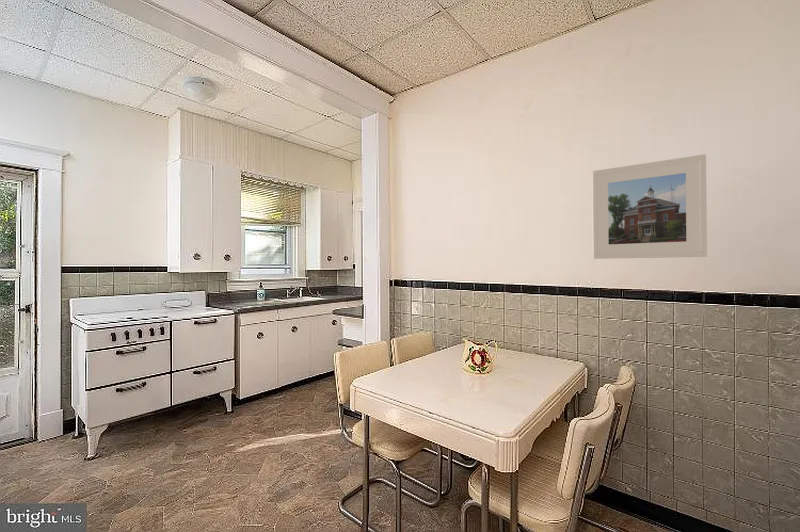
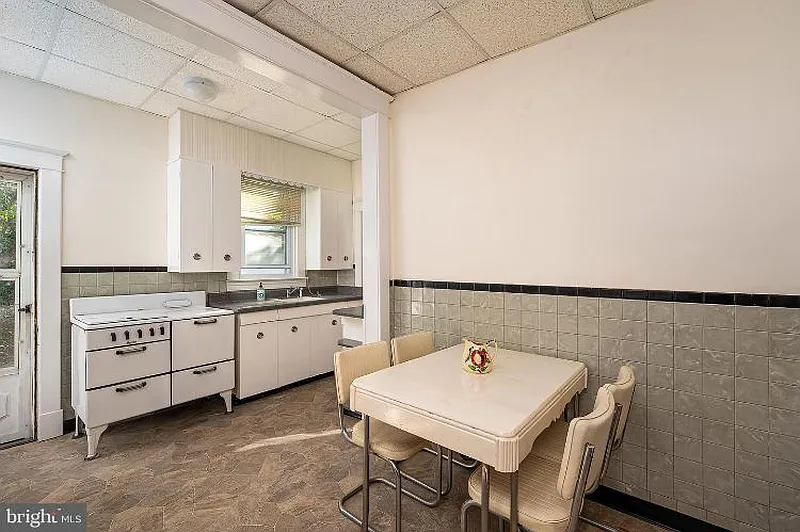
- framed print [591,153,708,260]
